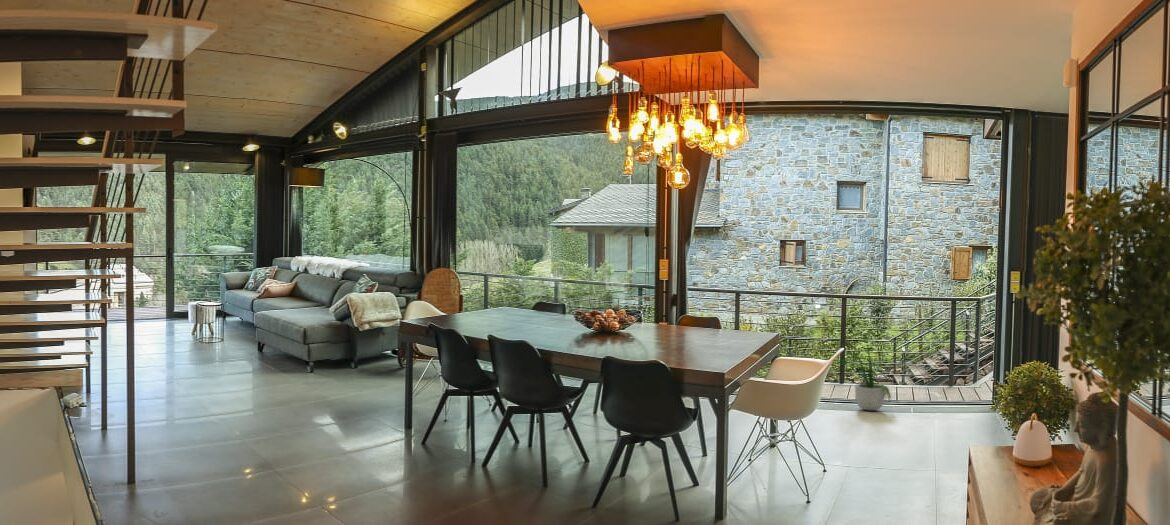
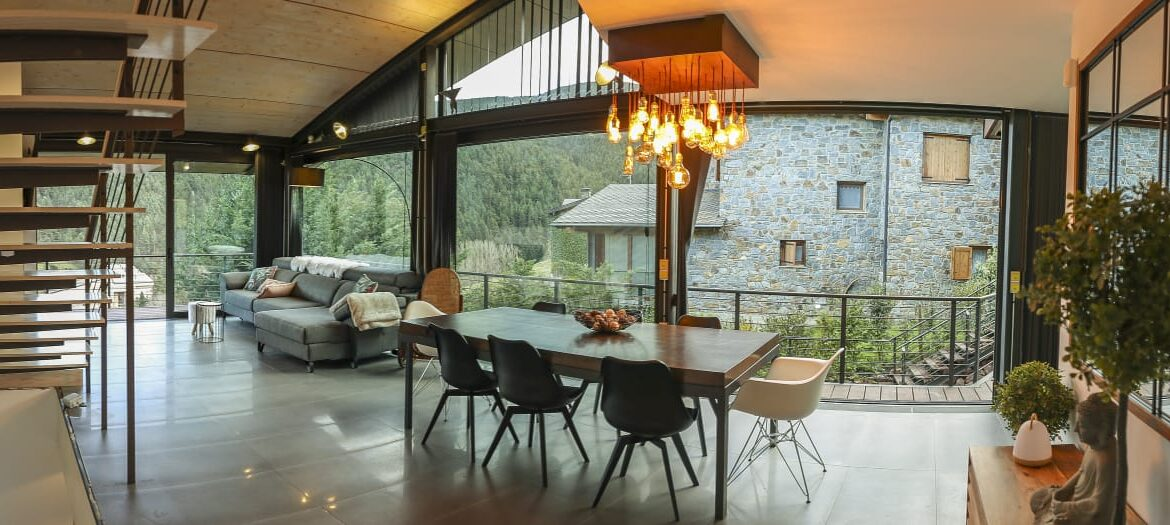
- potted plant [836,332,893,411]
